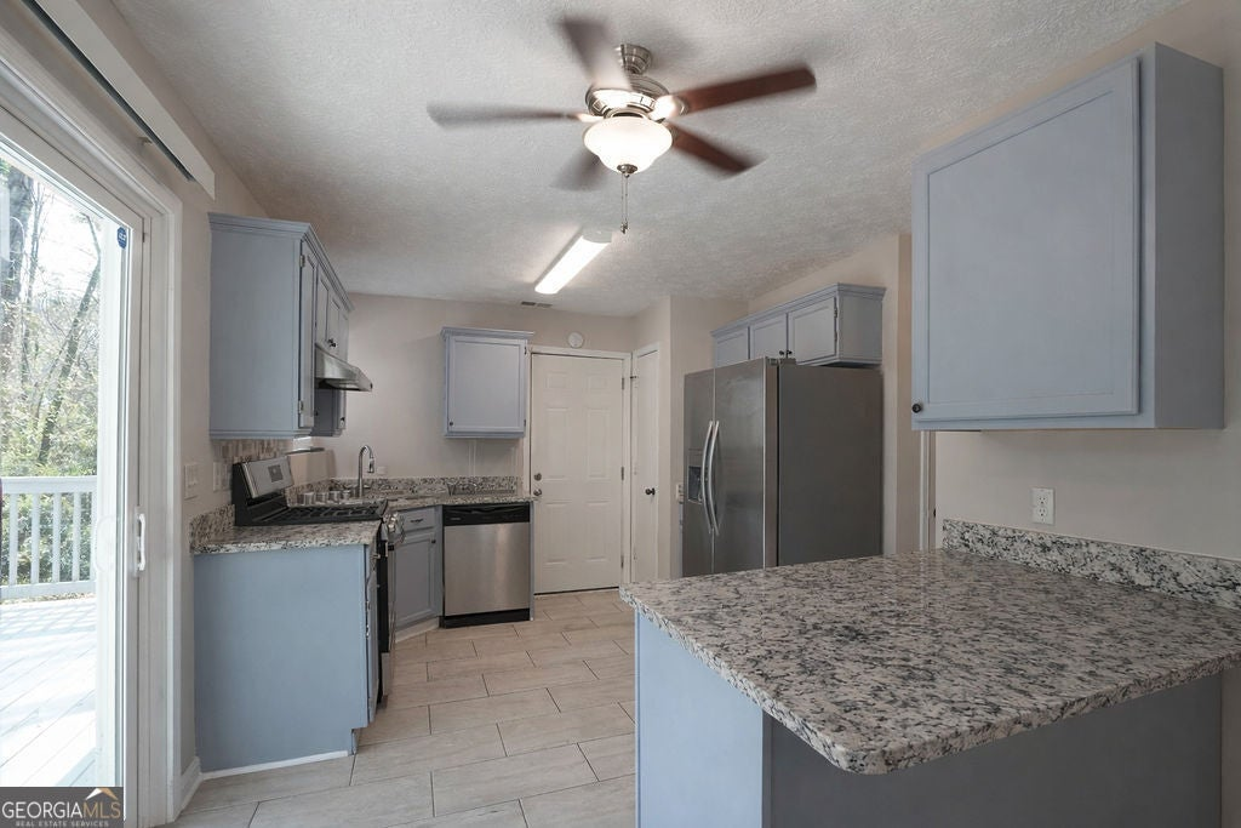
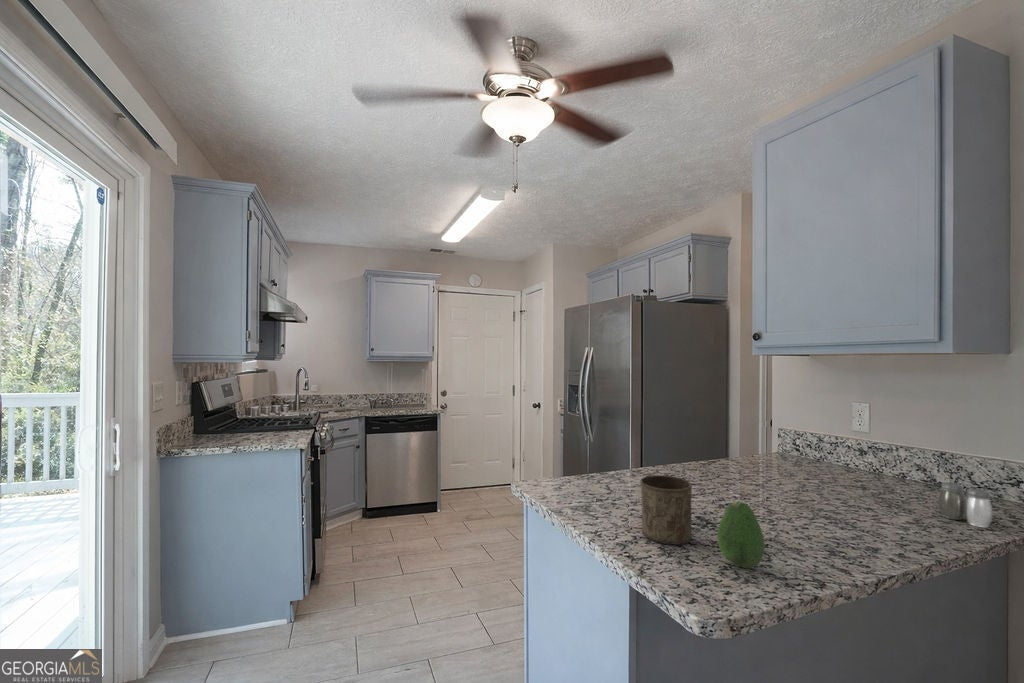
+ fruit [716,500,766,570]
+ salt and pepper shaker [938,481,993,529]
+ cup [639,474,693,546]
